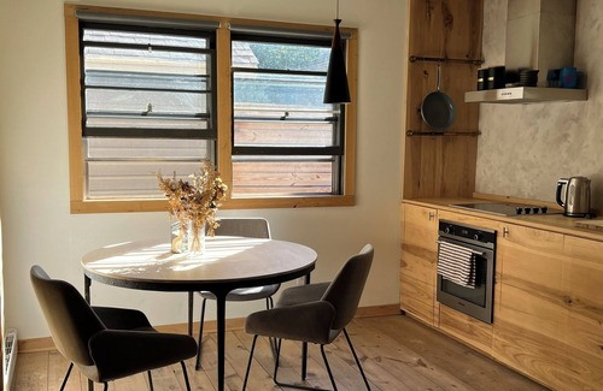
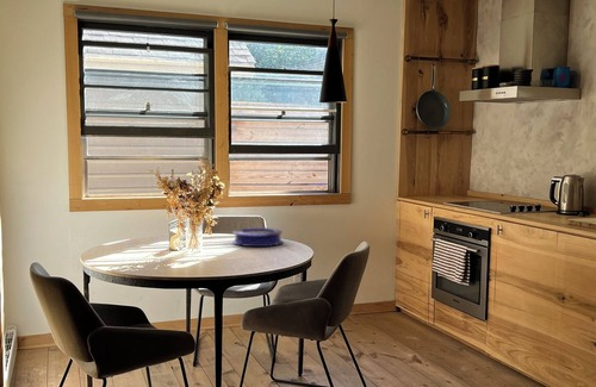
+ plate [231,226,285,248]
